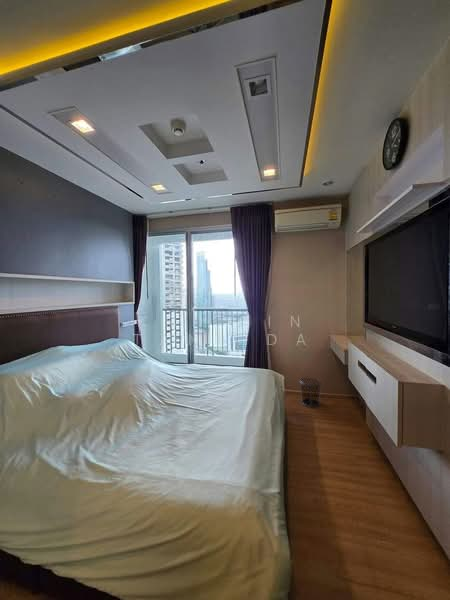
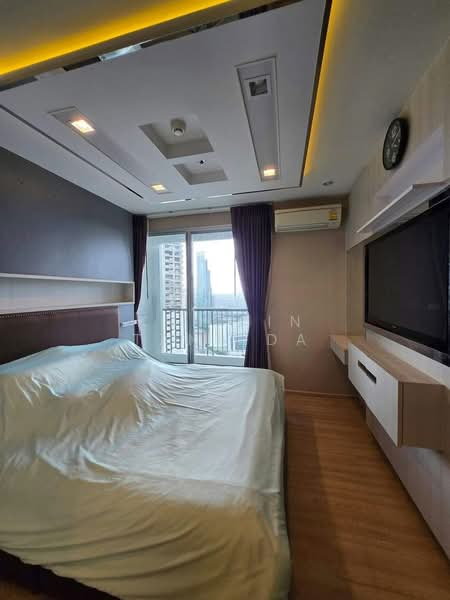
- waste bin [299,377,323,408]
